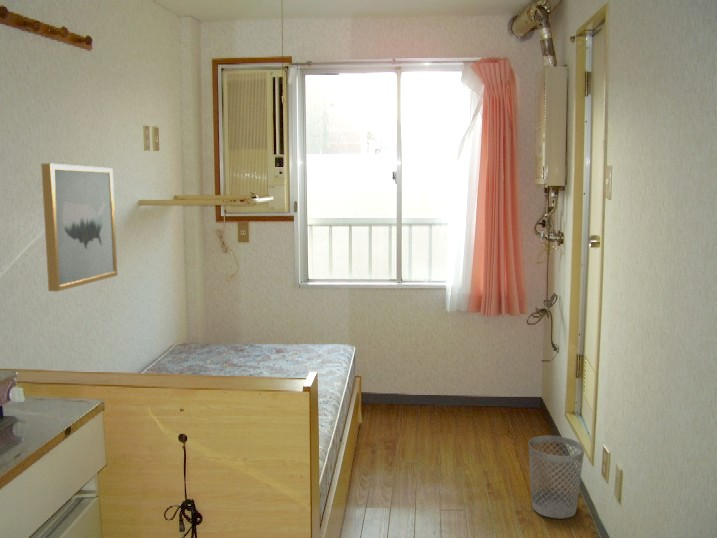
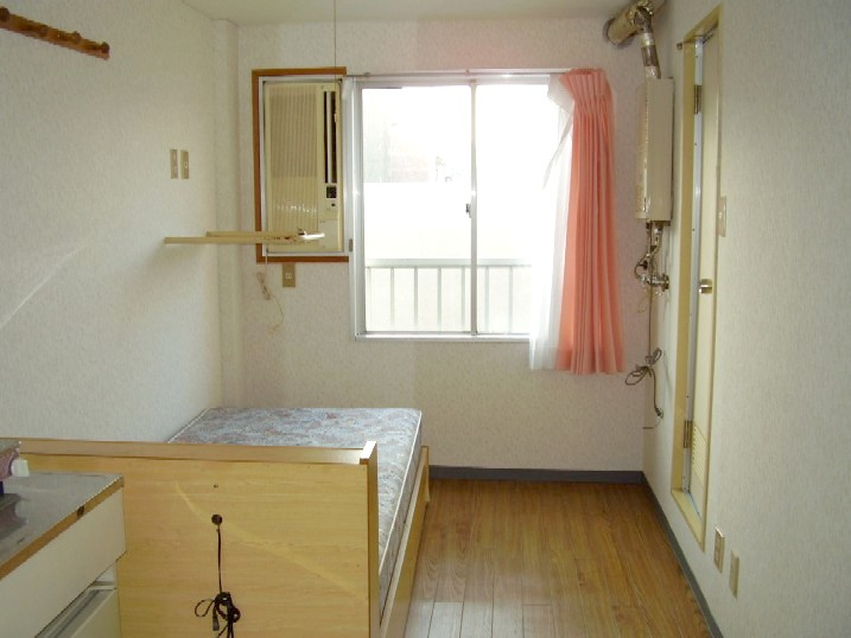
- wall art [40,162,118,292]
- wastebasket [528,435,585,520]
